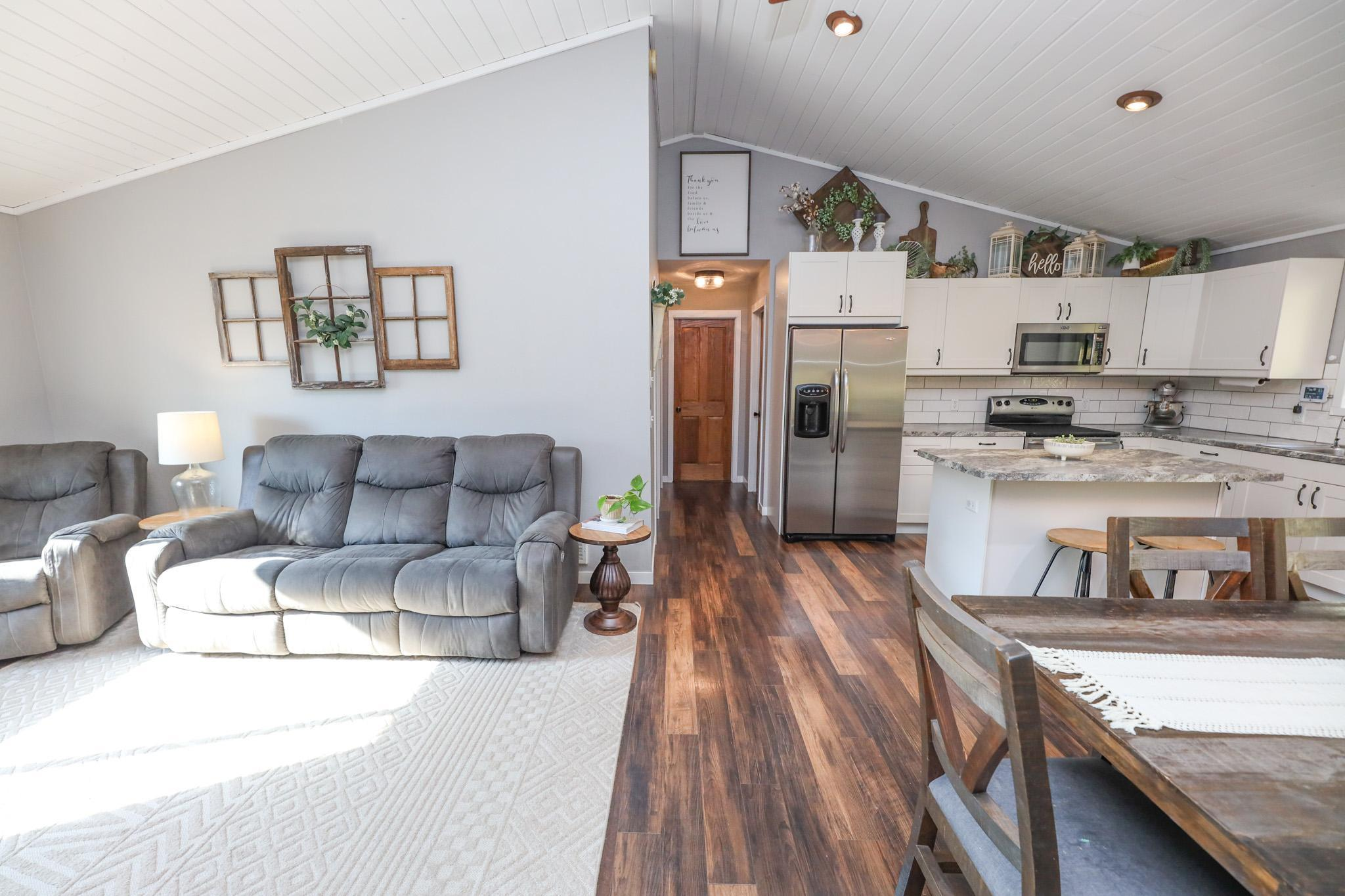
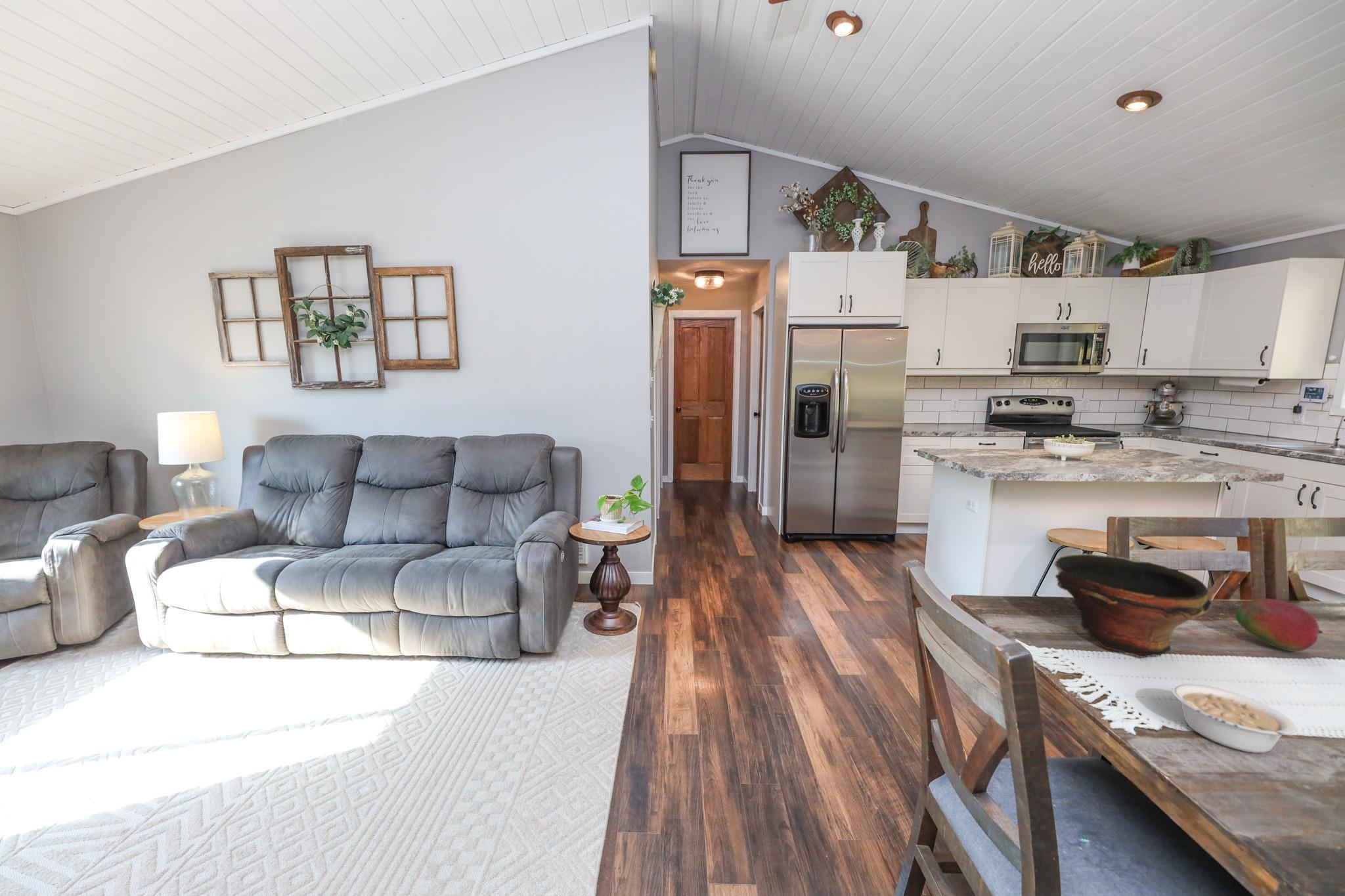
+ legume [1172,683,1309,754]
+ bowl [1053,553,1212,658]
+ fruit [1235,598,1323,652]
